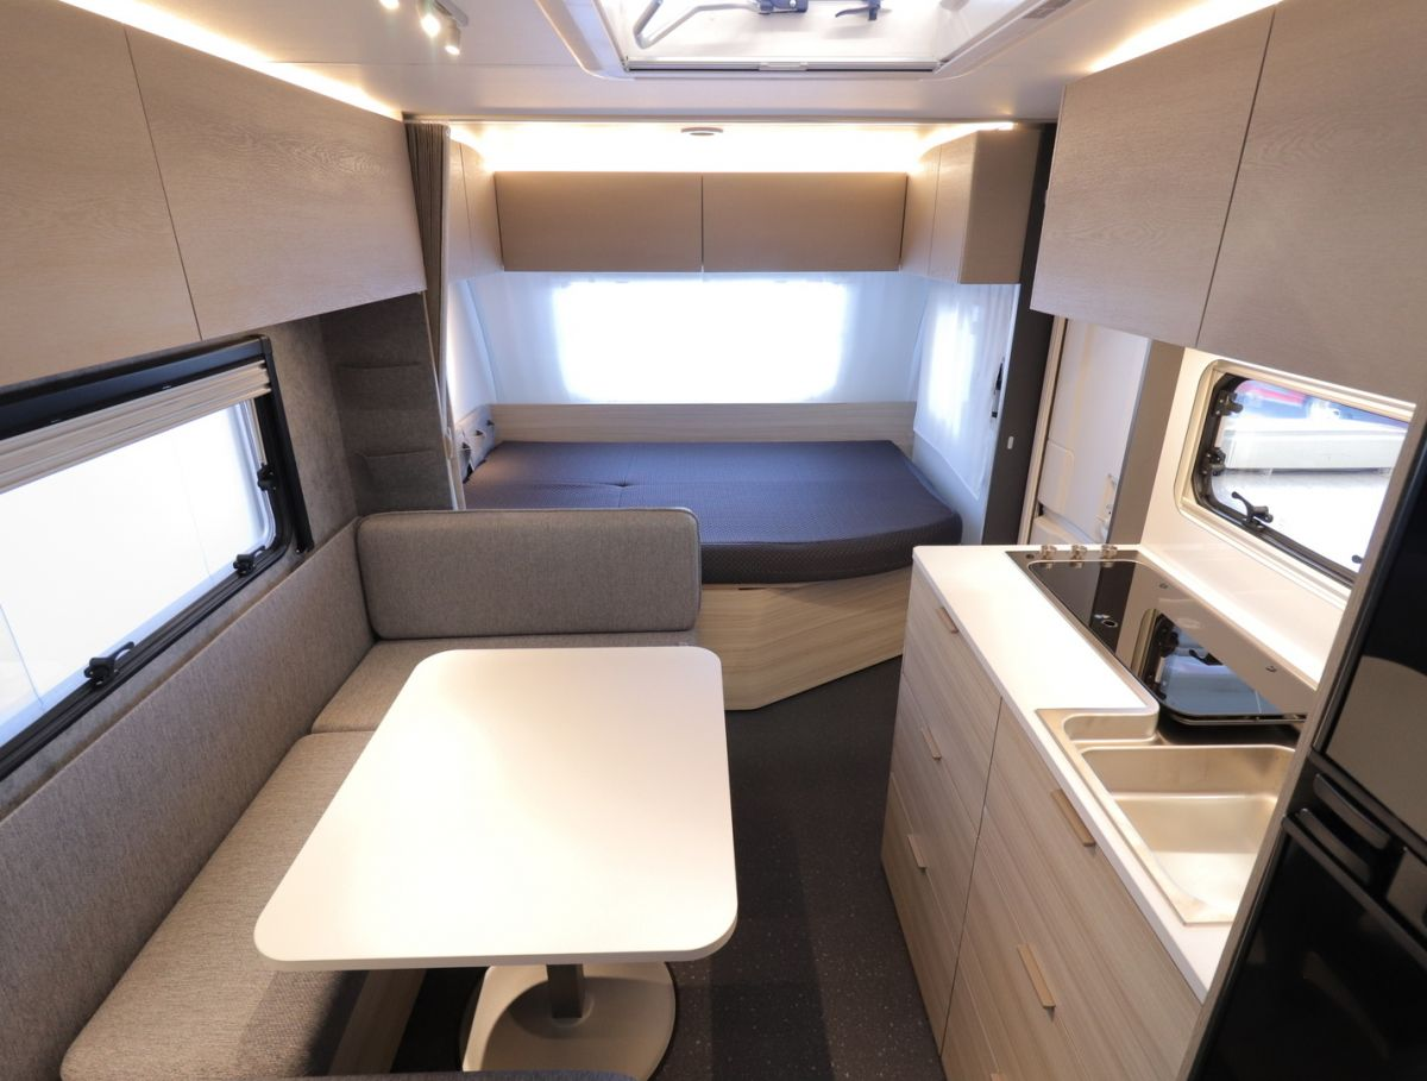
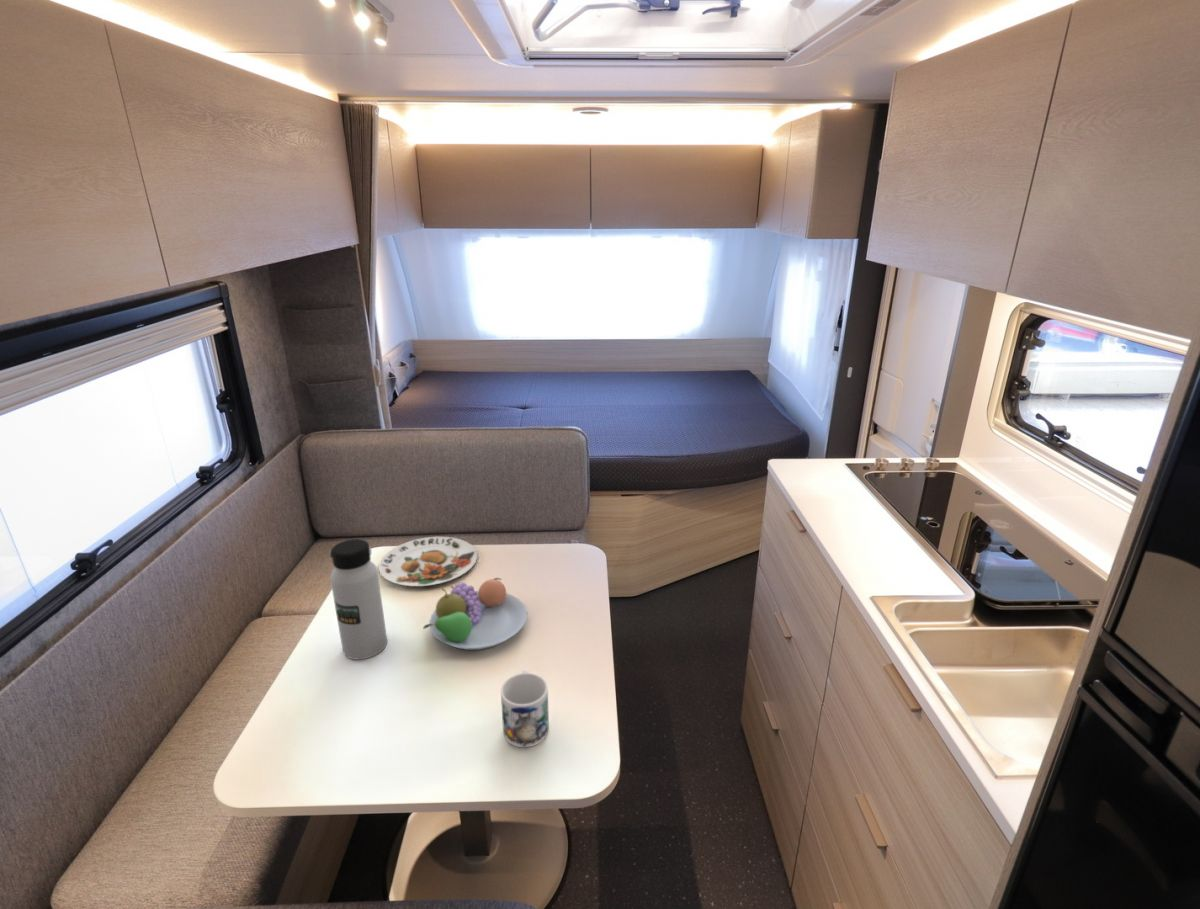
+ water bottle [329,538,388,660]
+ plate [378,536,478,587]
+ fruit bowl [422,577,528,651]
+ mug [500,669,550,748]
